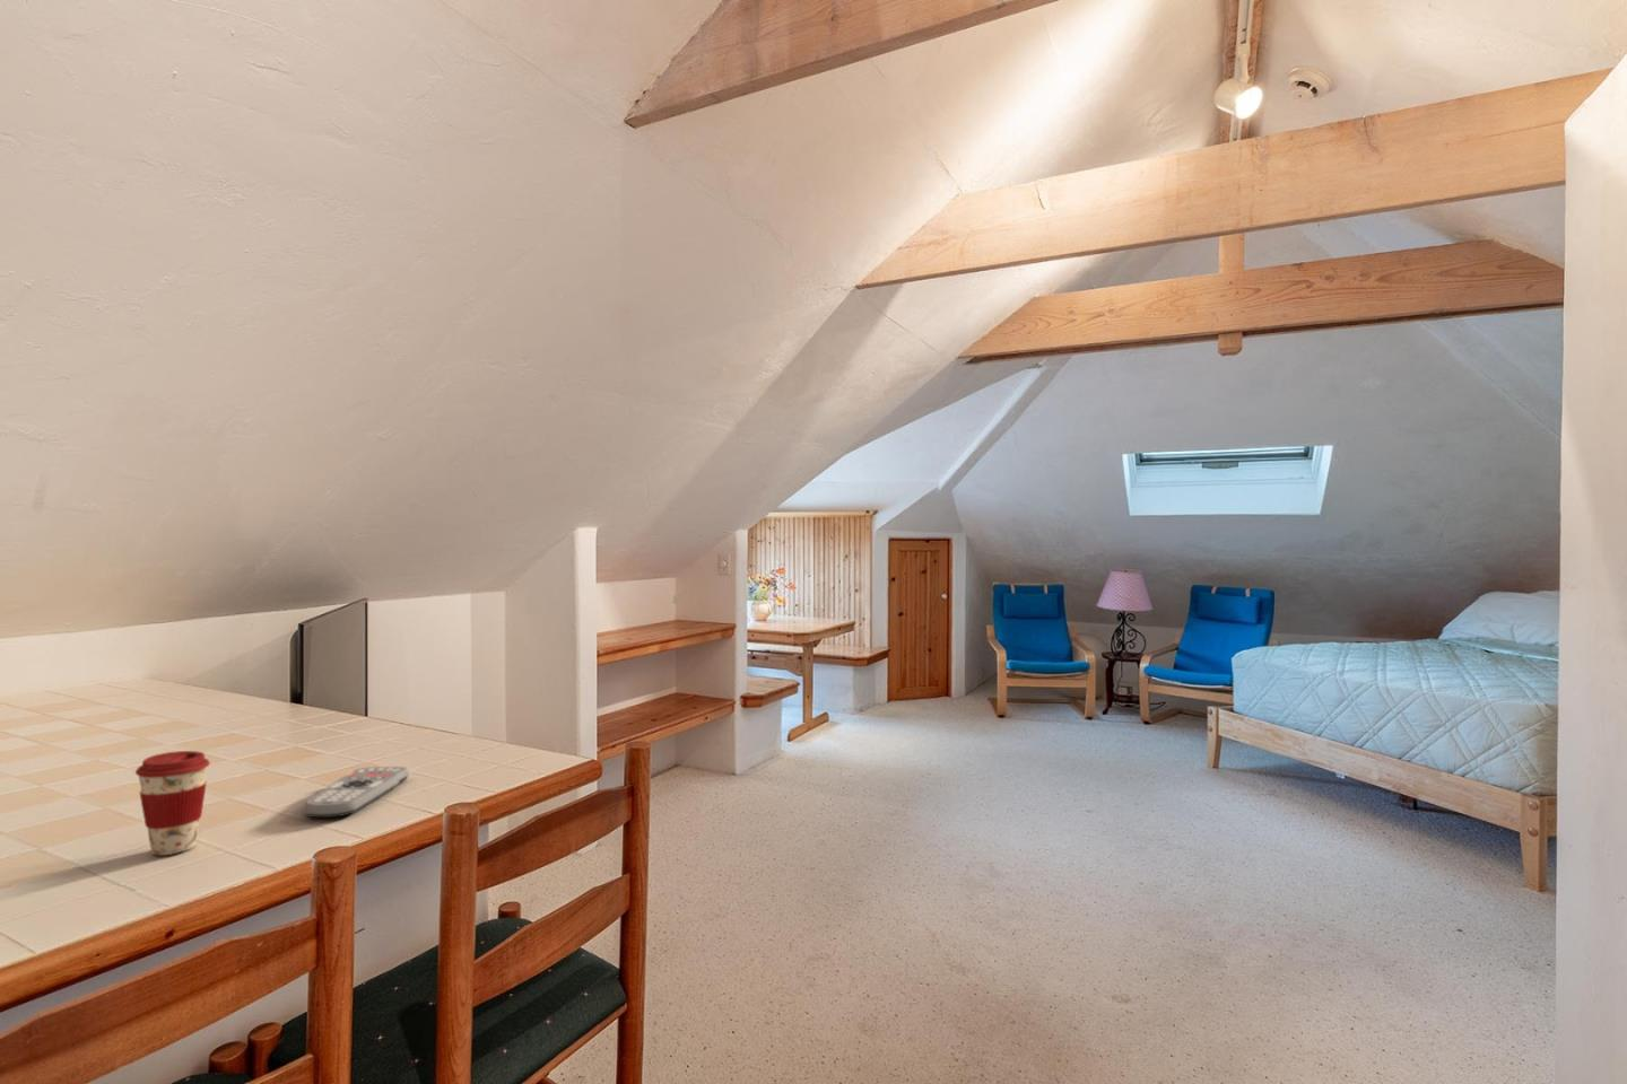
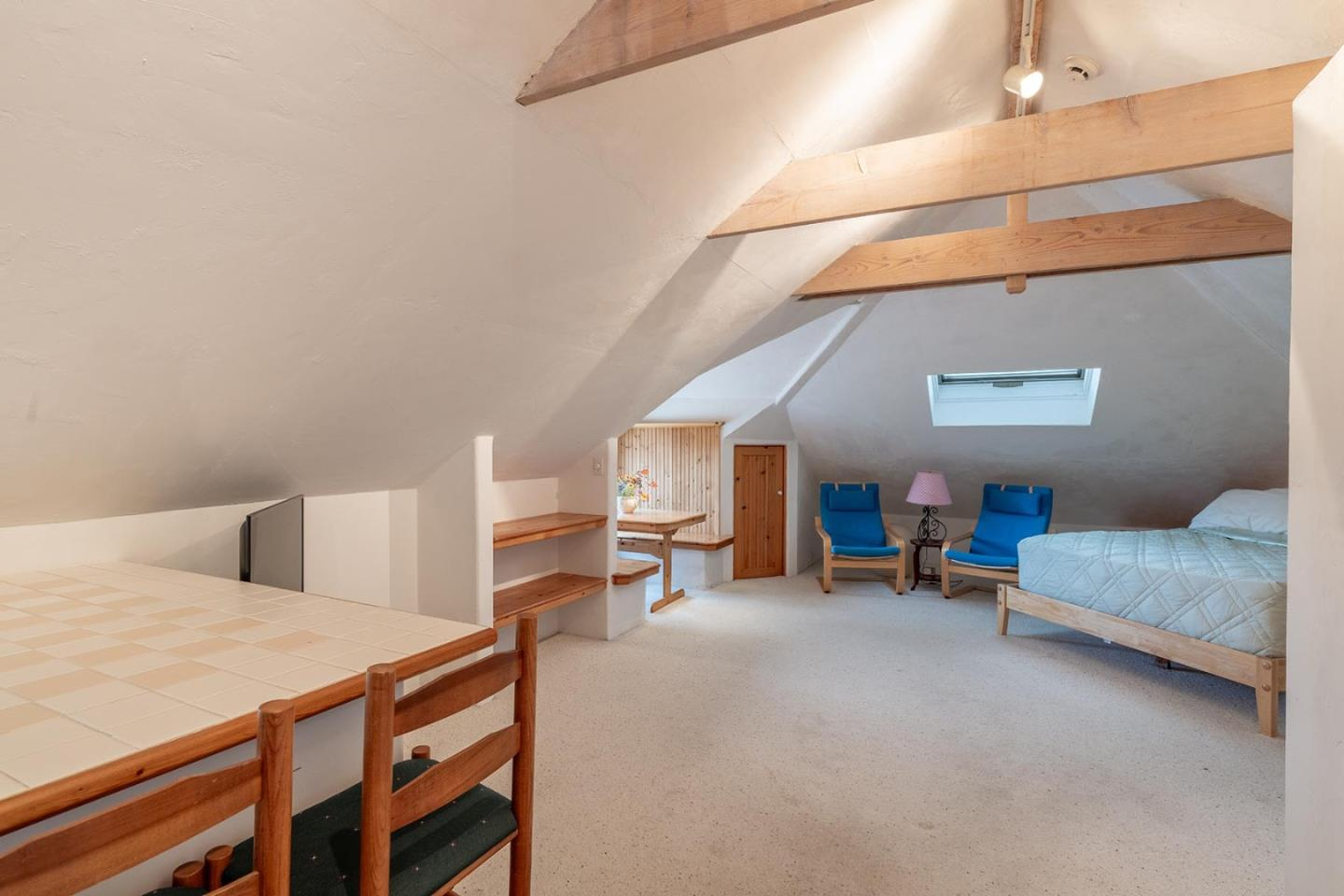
- coffee cup [134,750,212,855]
- remote control [301,766,410,819]
